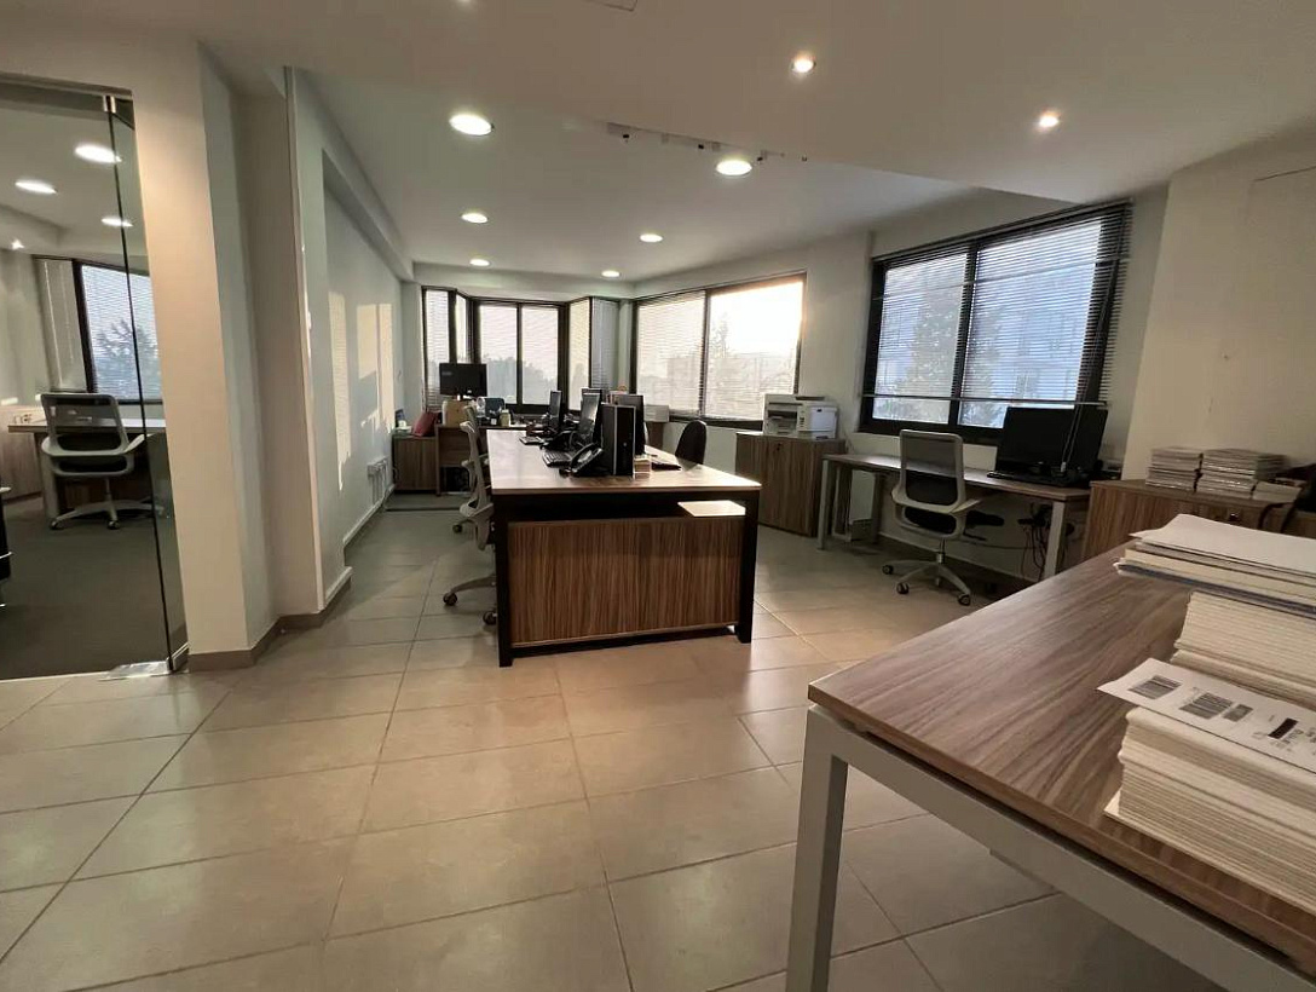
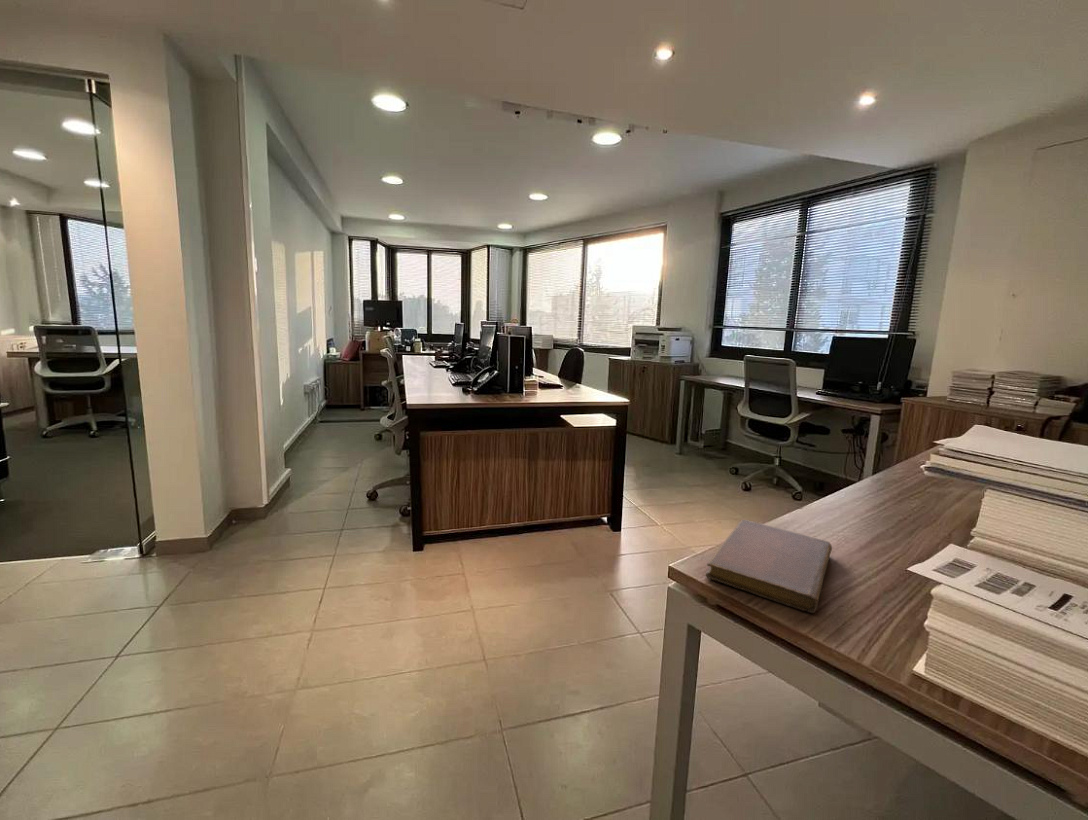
+ notebook [705,519,833,614]
